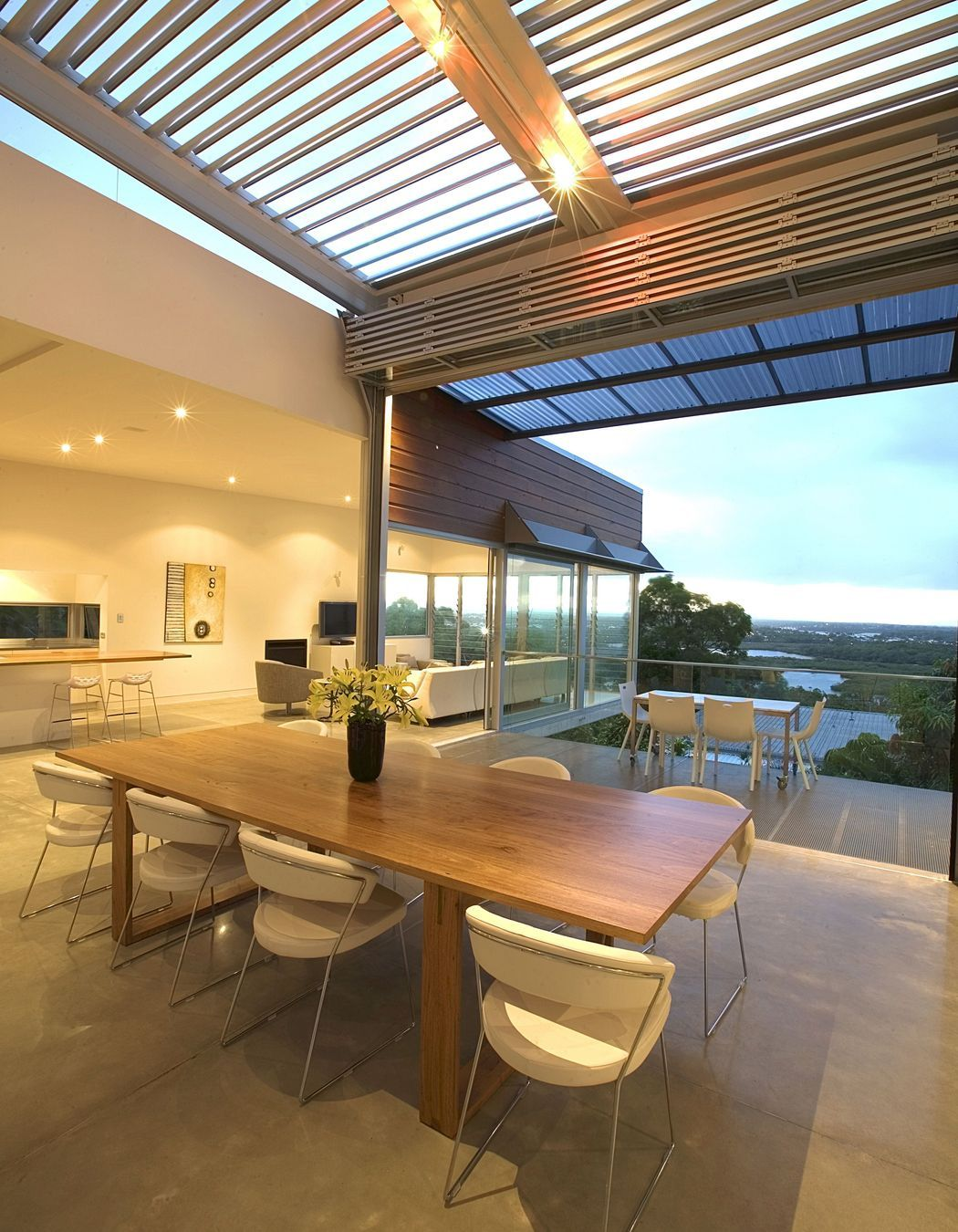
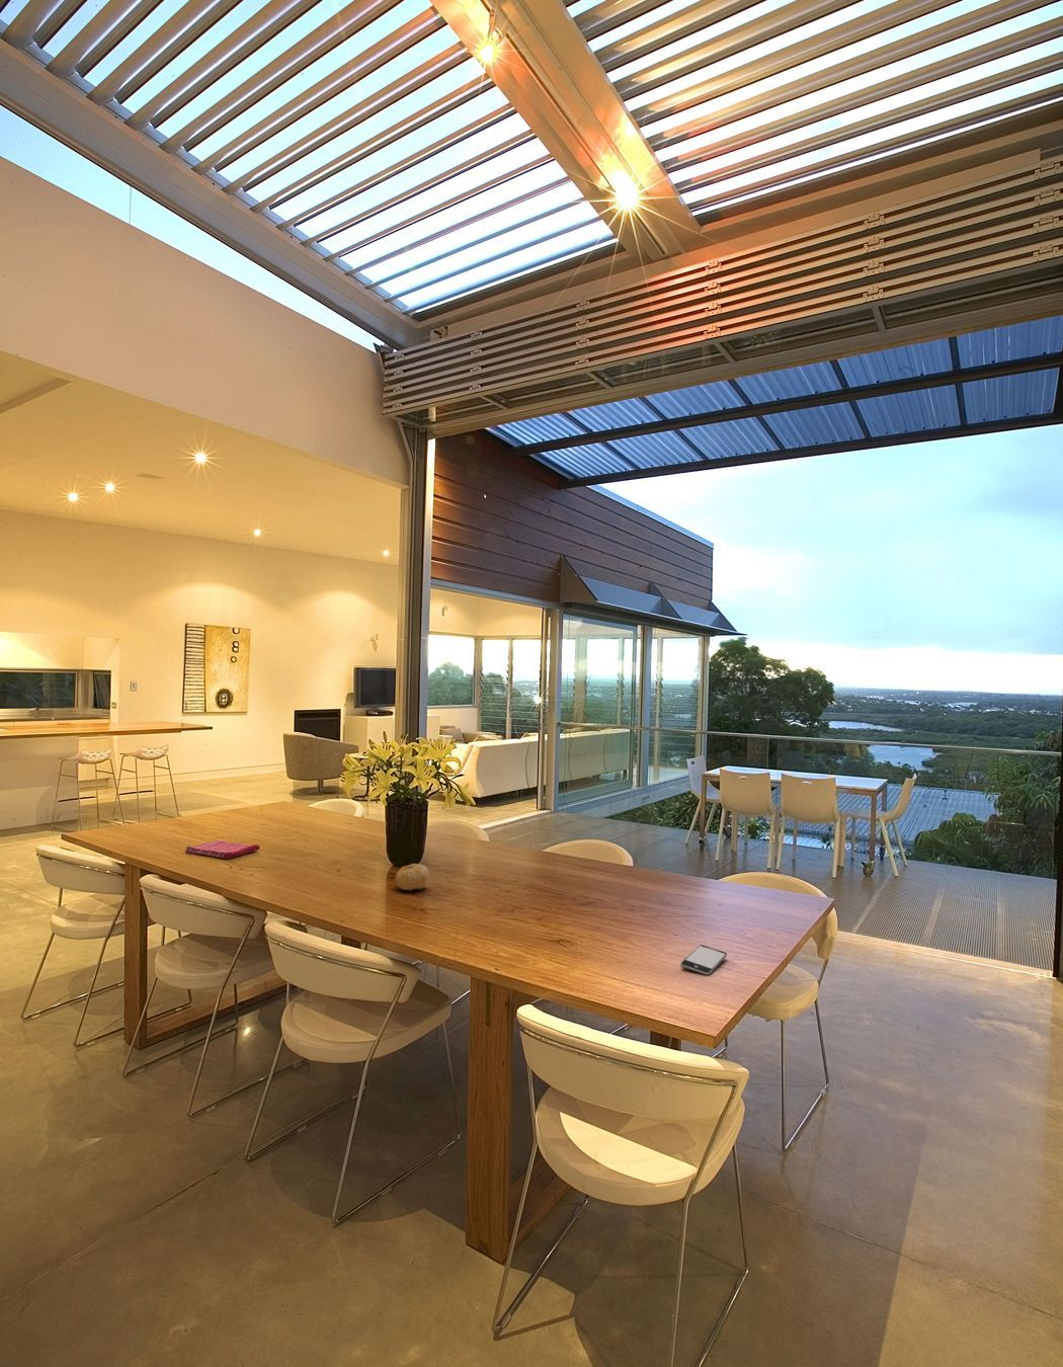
+ fruit [394,863,432,892]
+ smartphone [679,944,728,976]
+ dish towel [184,840,261,860]
